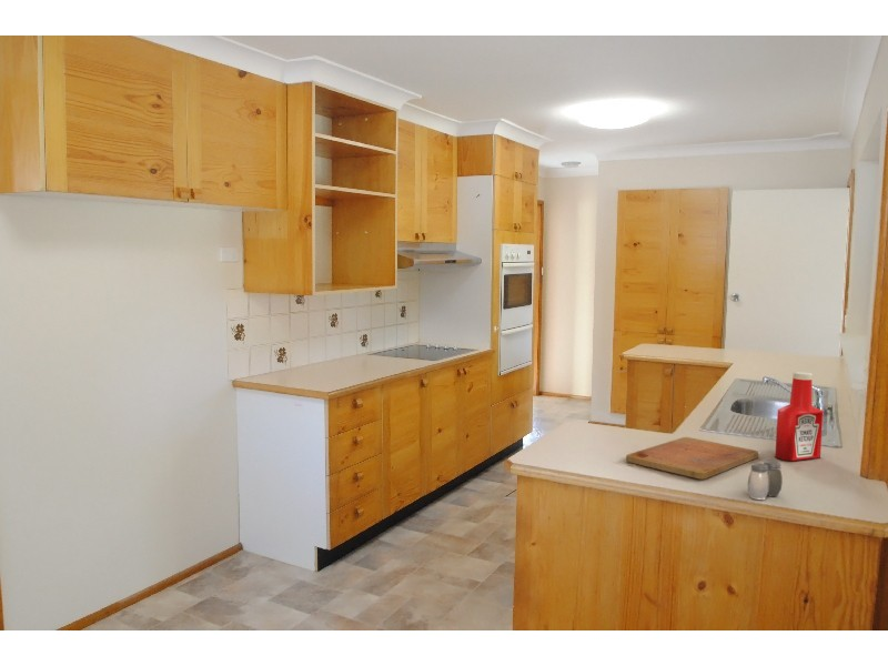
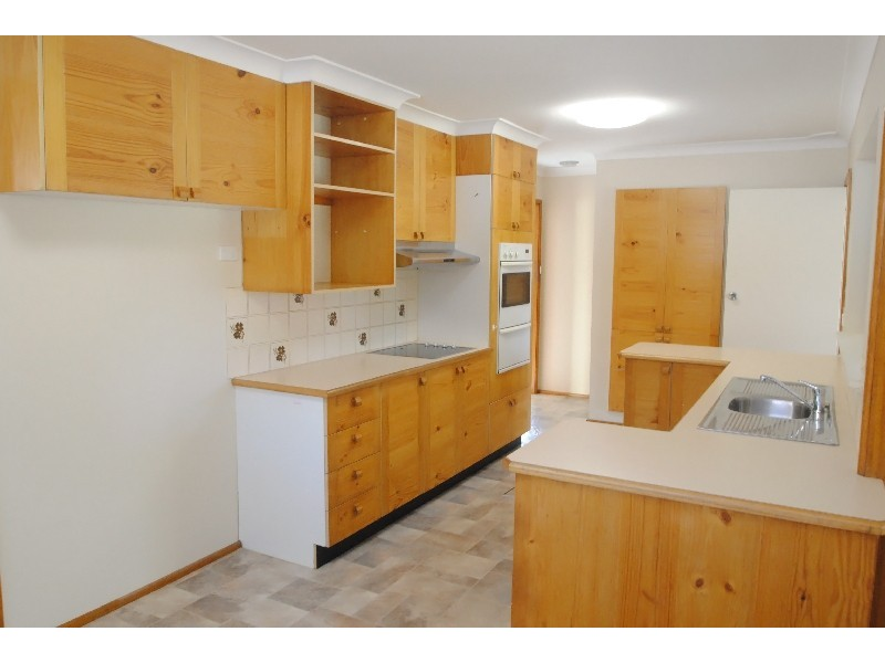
- soap bottle [774,371,825,462]
- salt and pepper shaker [747,458,784,501]
- cutting board [625,436,759,481]
